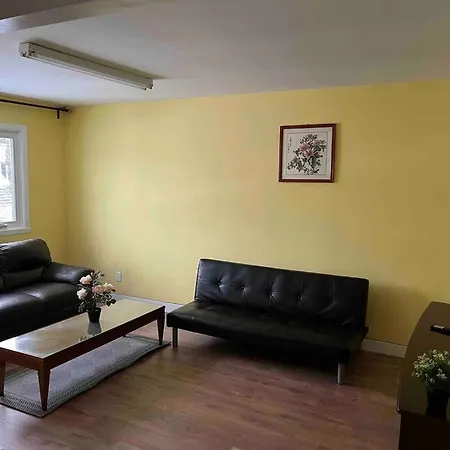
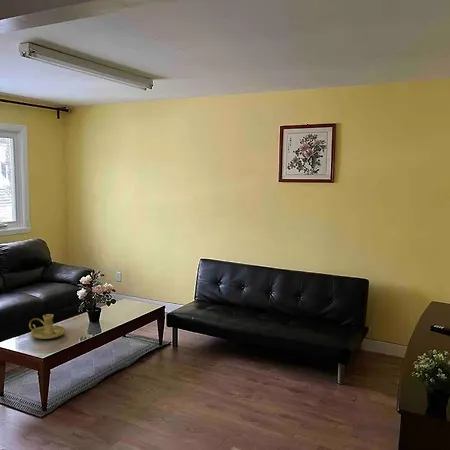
+ candle holder [28,313,67,340]
